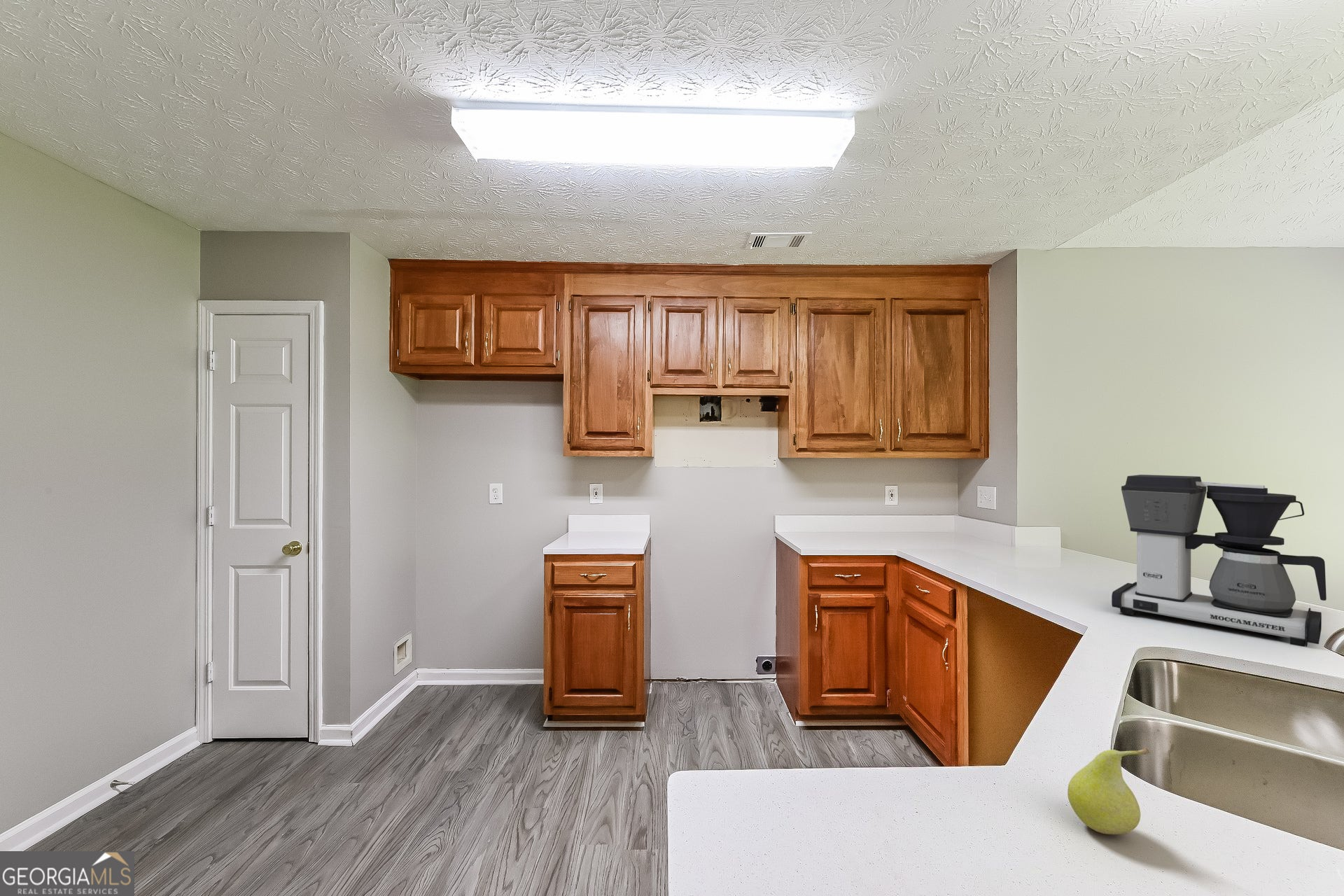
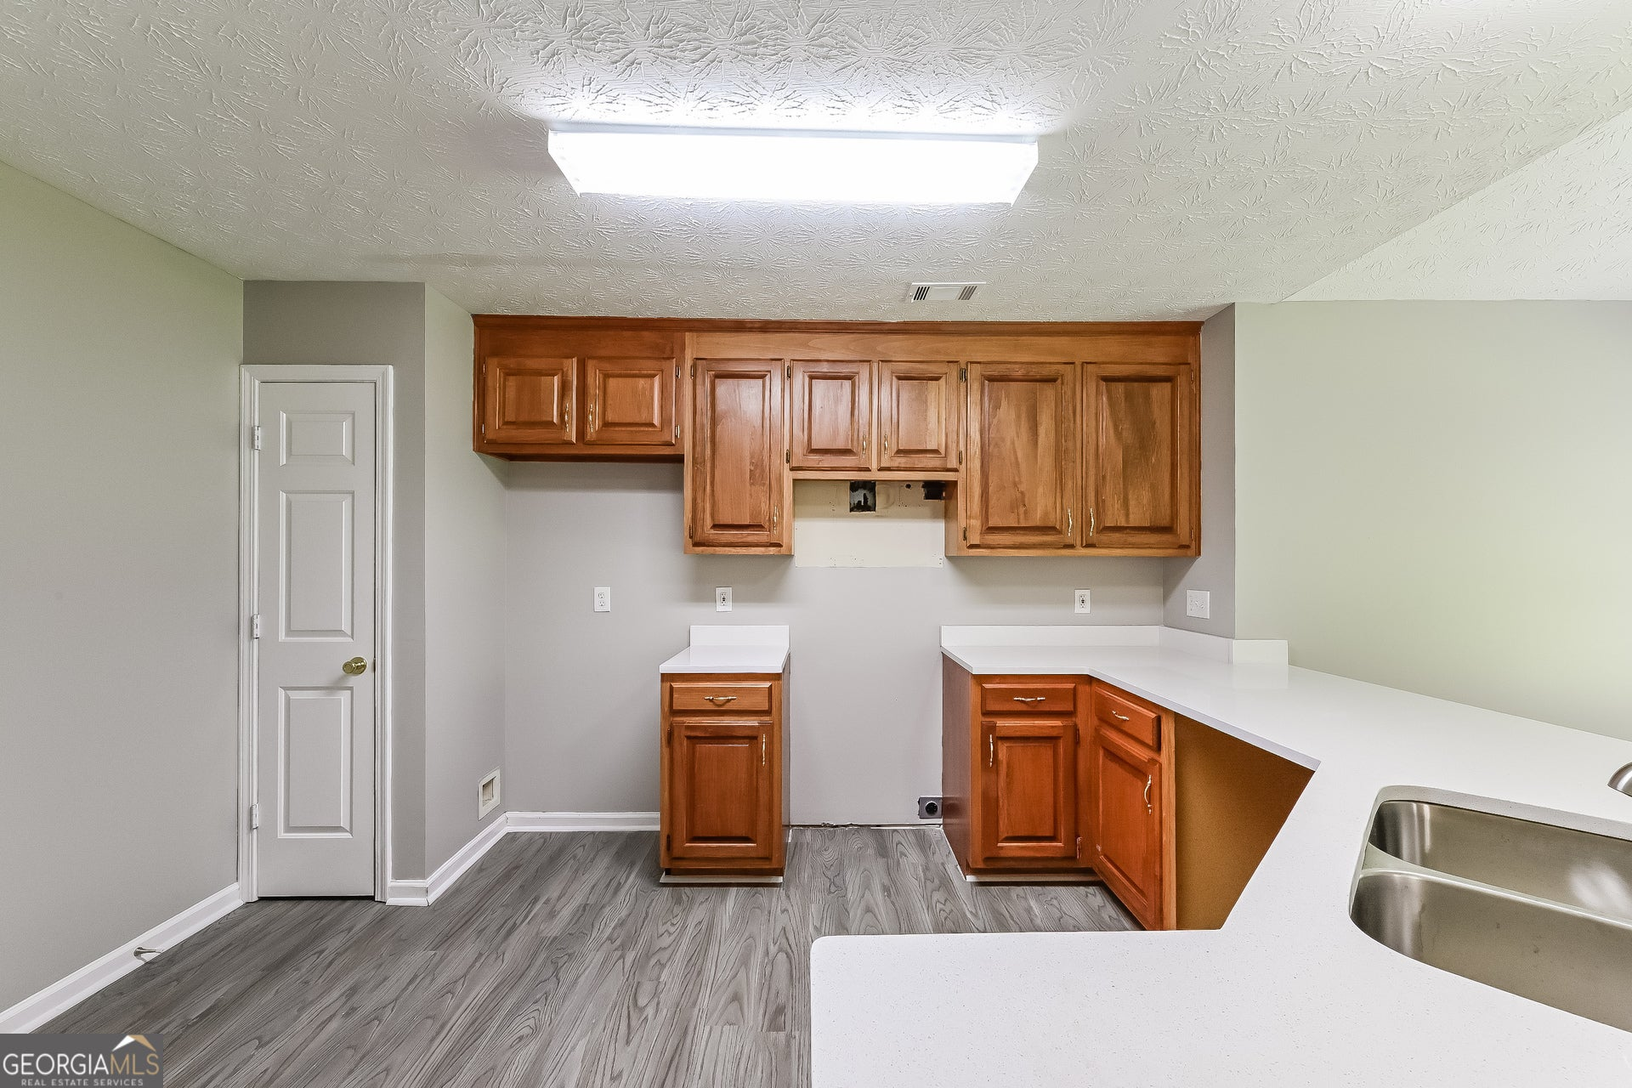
- fruit [1067,748,1152,835]
- coffee maker [1111,474,1327,647]
